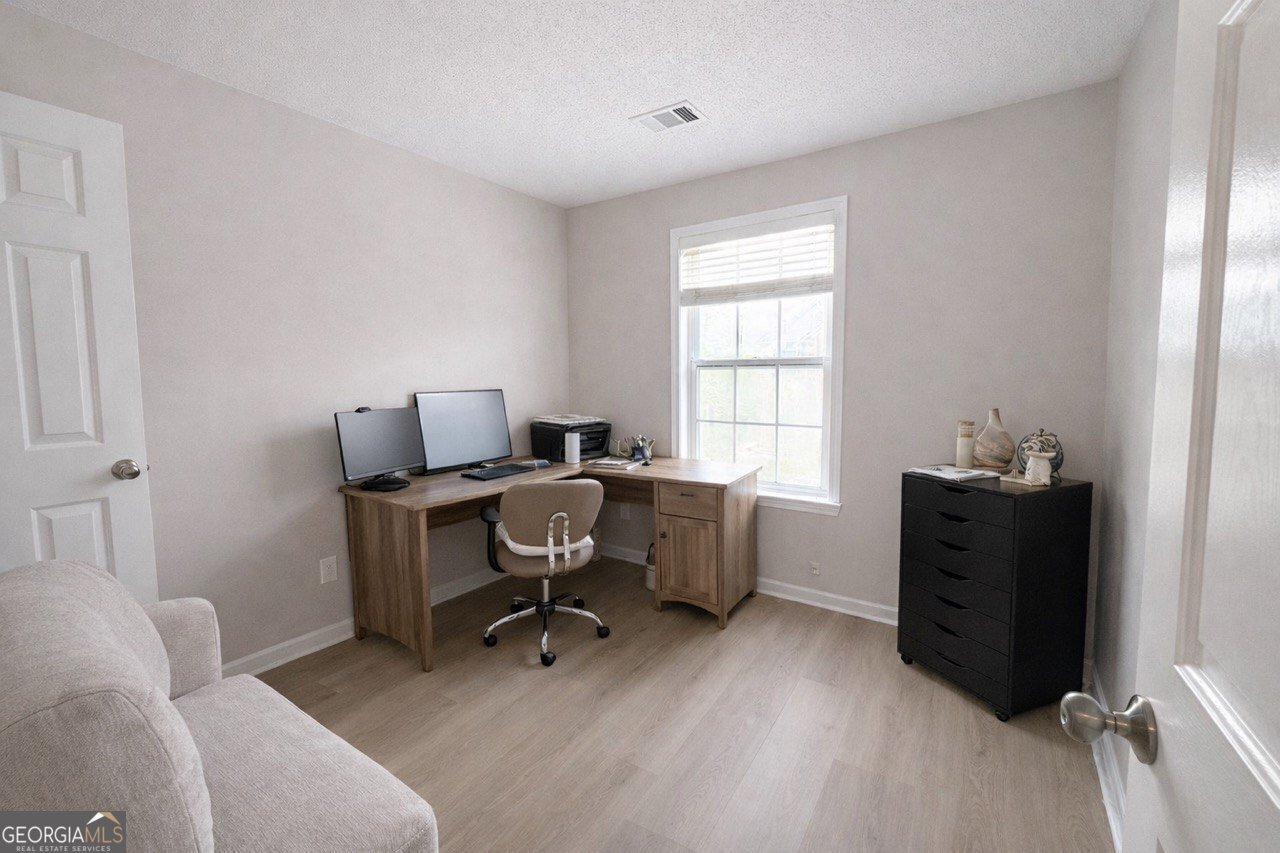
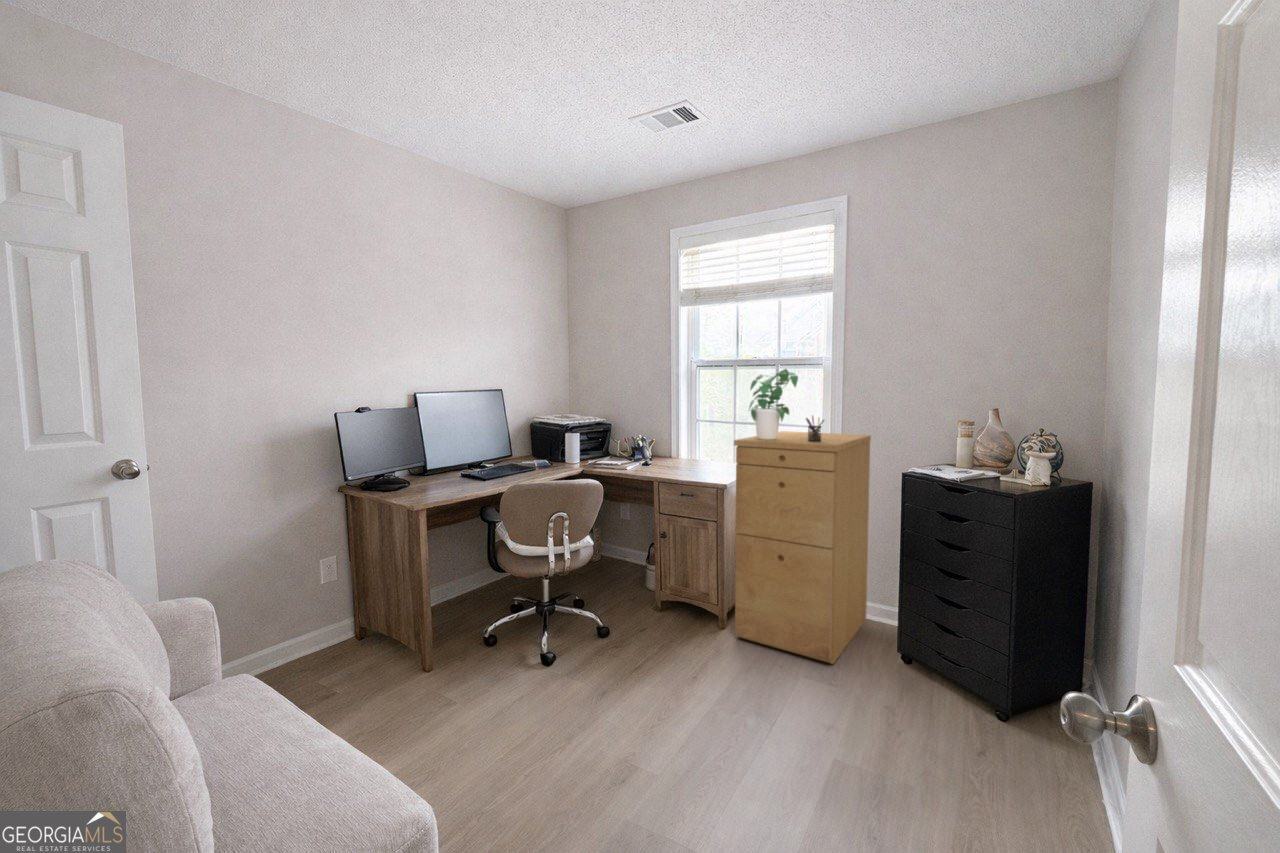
+ pen holder [805,414,826,442]
+ filing cabinet [733,430,872,665]
+ potted plant [748,368,799,440]
